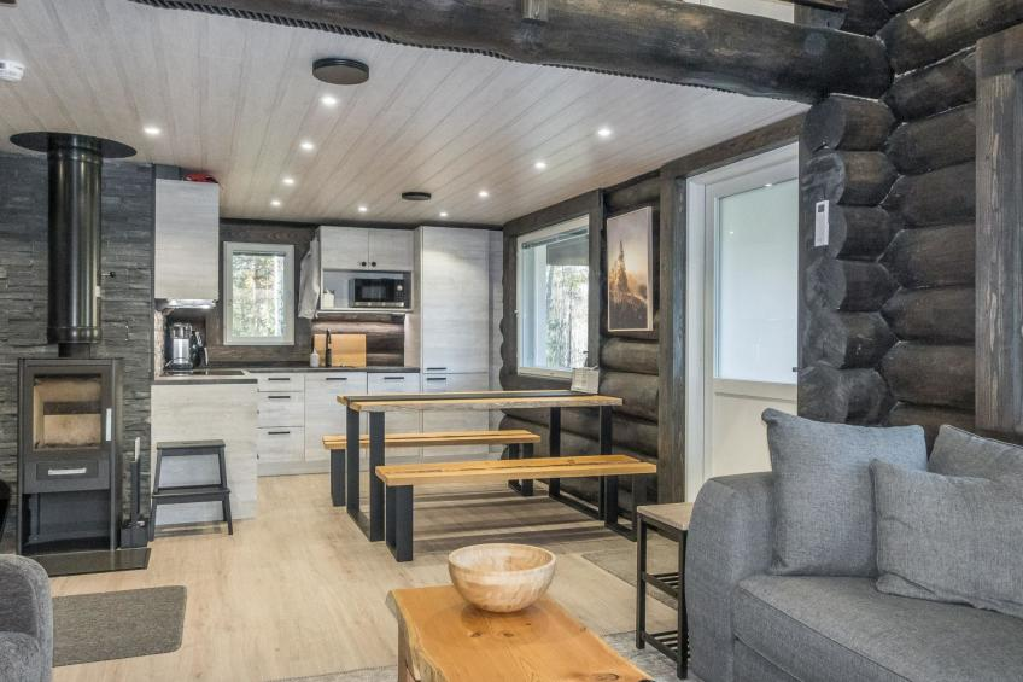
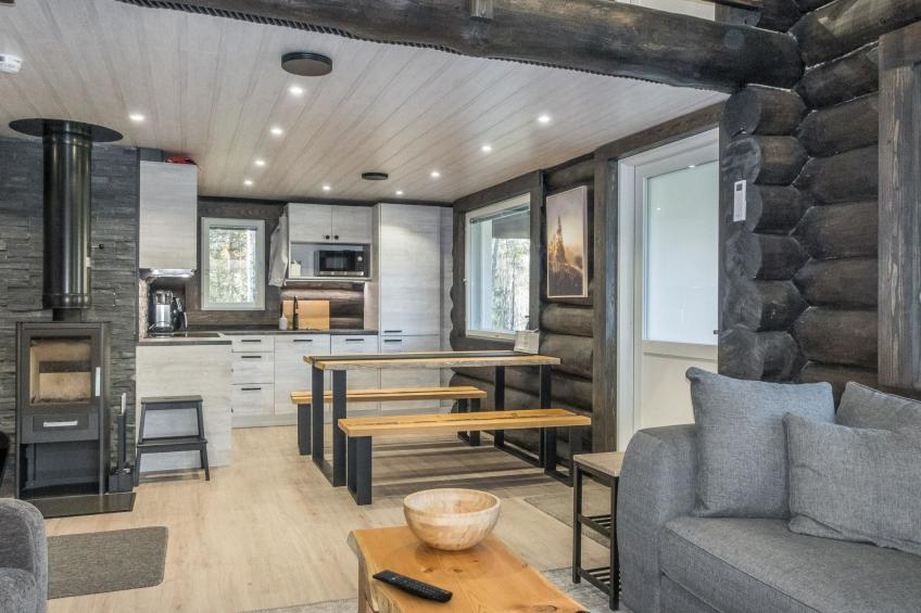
+ remote control [371,569,454,604]
